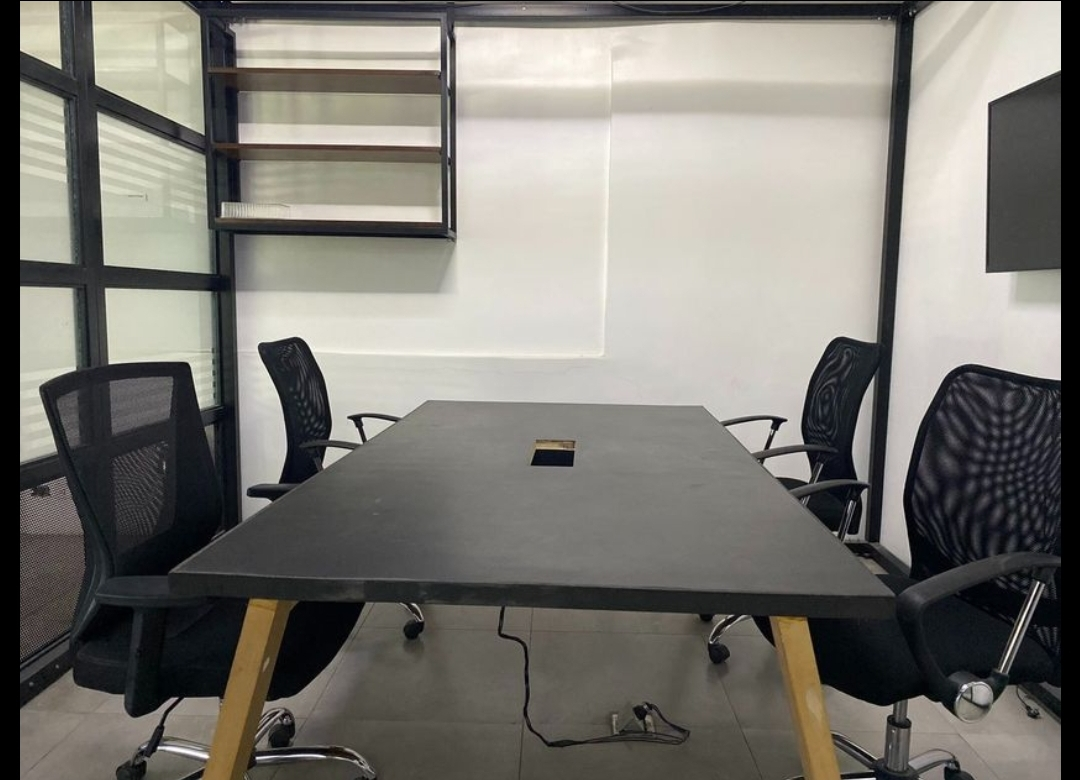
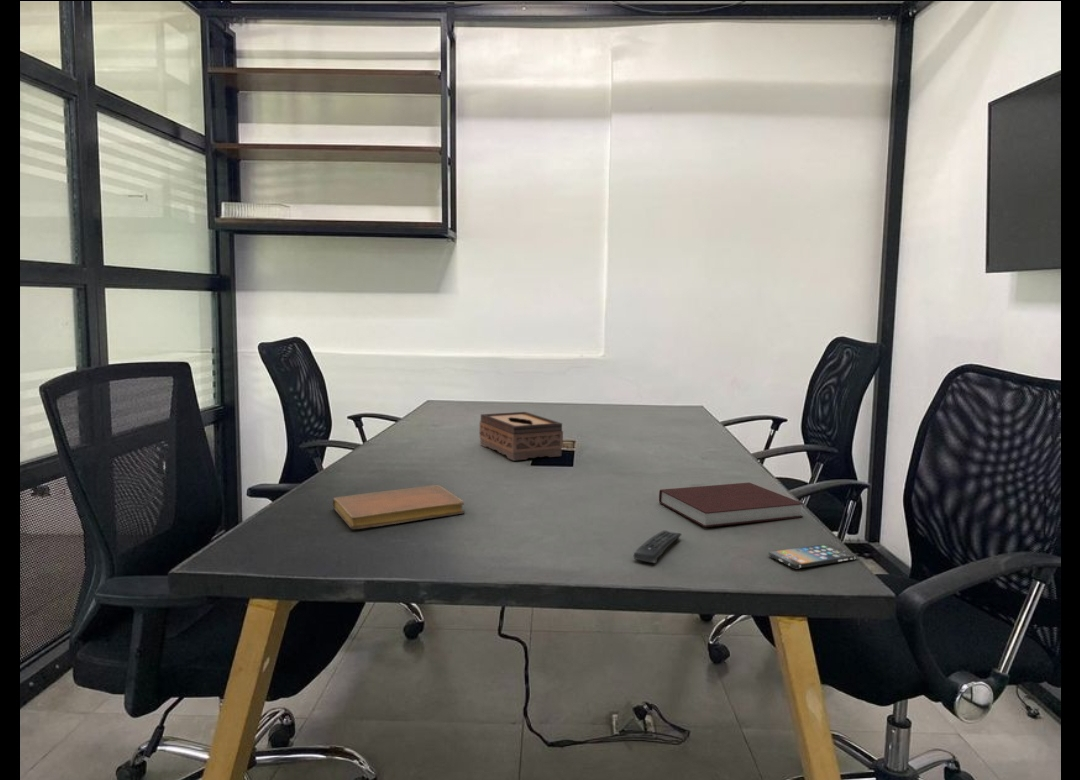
+ notebook [332,484,466,530]
+ notebook [658,482,805,528]
+ remote control [633,530,682,564]
+ tissue box [479,411,564,462]
+ smartphone [767,543,858,569]
